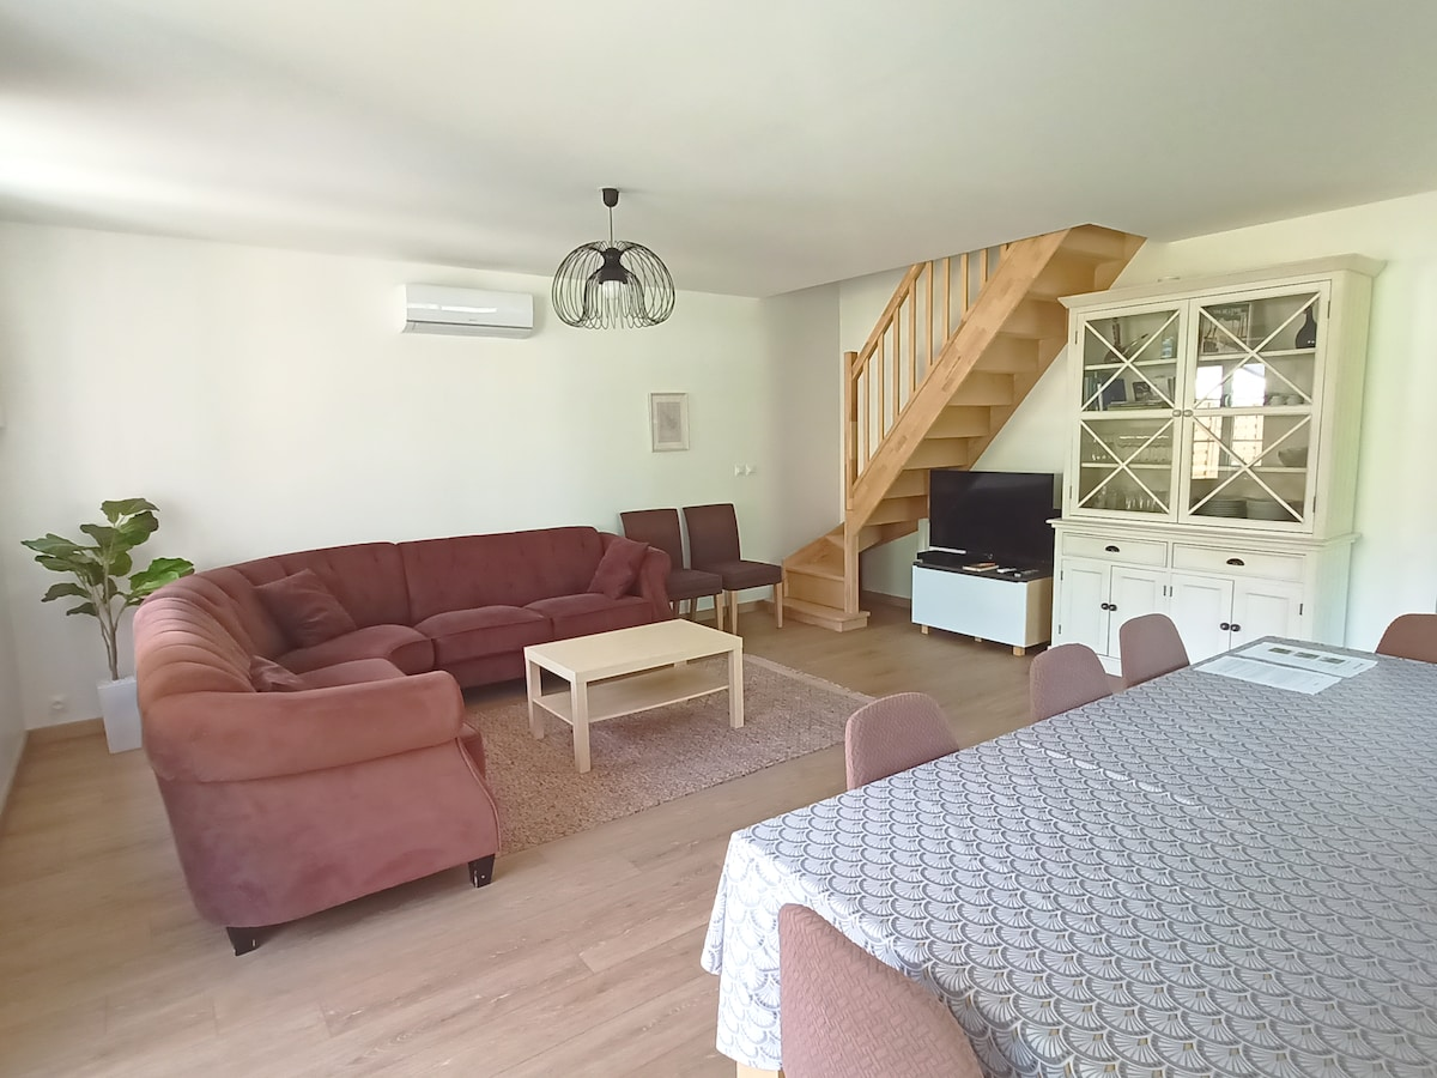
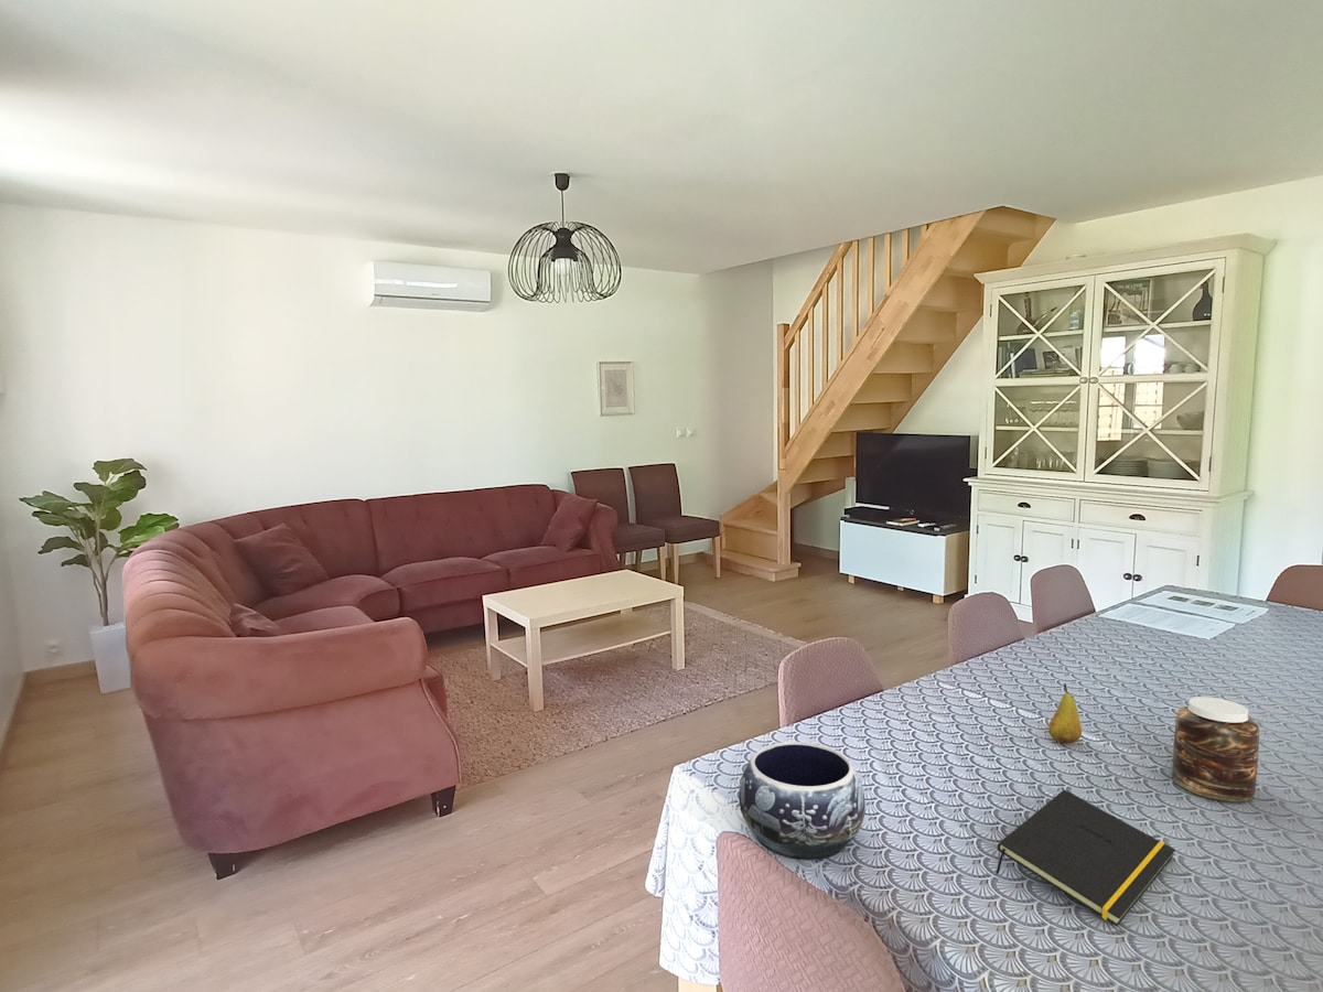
+ jar [1171,696,1260,804]
+ decorative bowl [738,741,867,861]
+ fruit [1047,682,1083,744]
+ notepad [994,789,1176,927]
